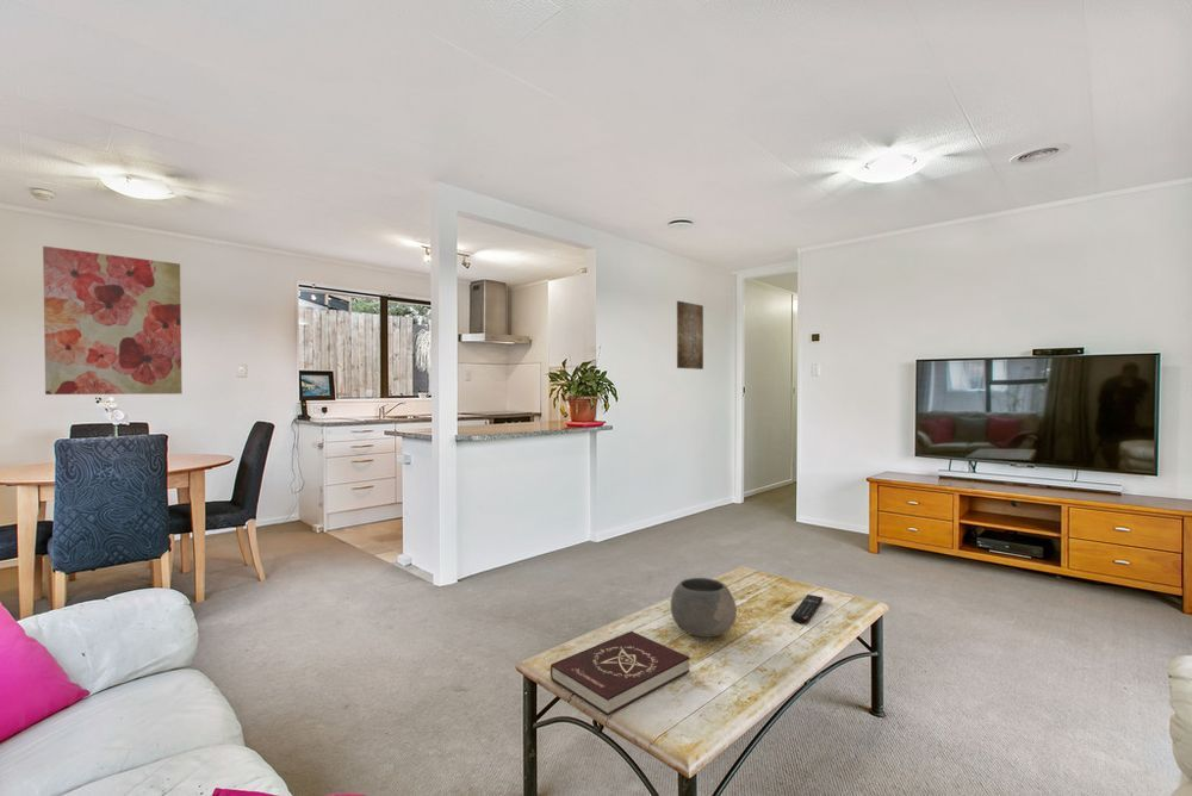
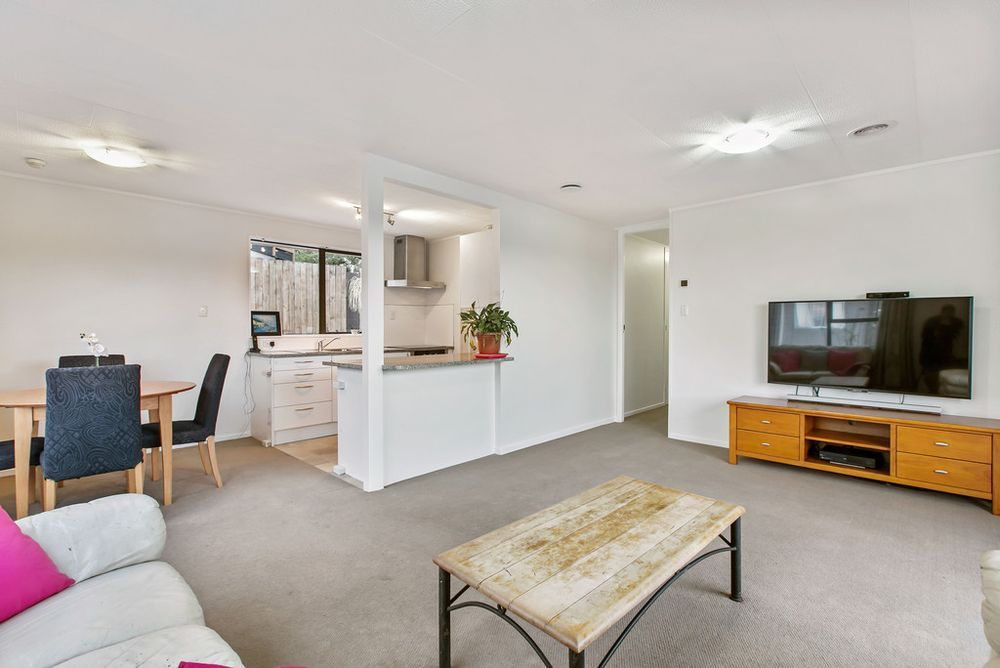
- bowl [669,577,738,639]
- wall art [42,245,184,396]
- wall art [676,300,704,371]
- book [550,630,691,716]
- remote control [790,593,825,624]
